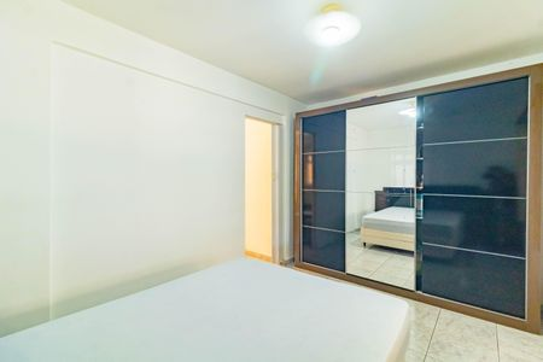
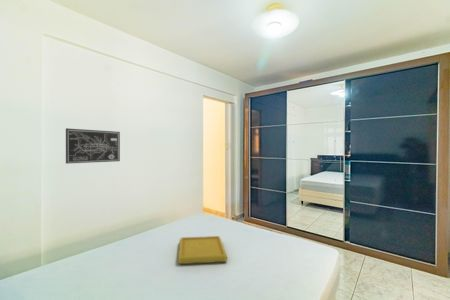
+ wall art [65,127,121,165]
+ serving tray [176,235,229,265]
